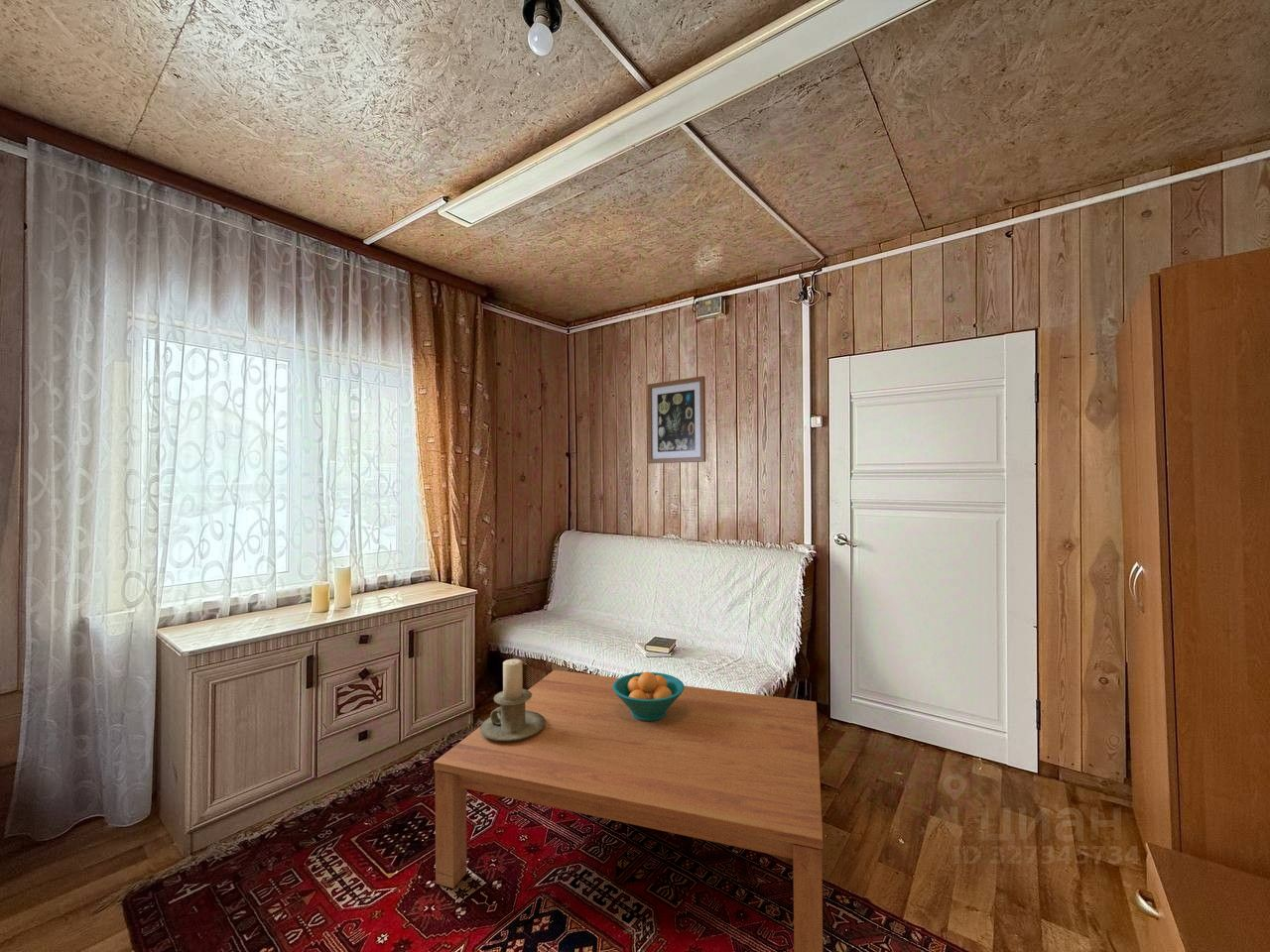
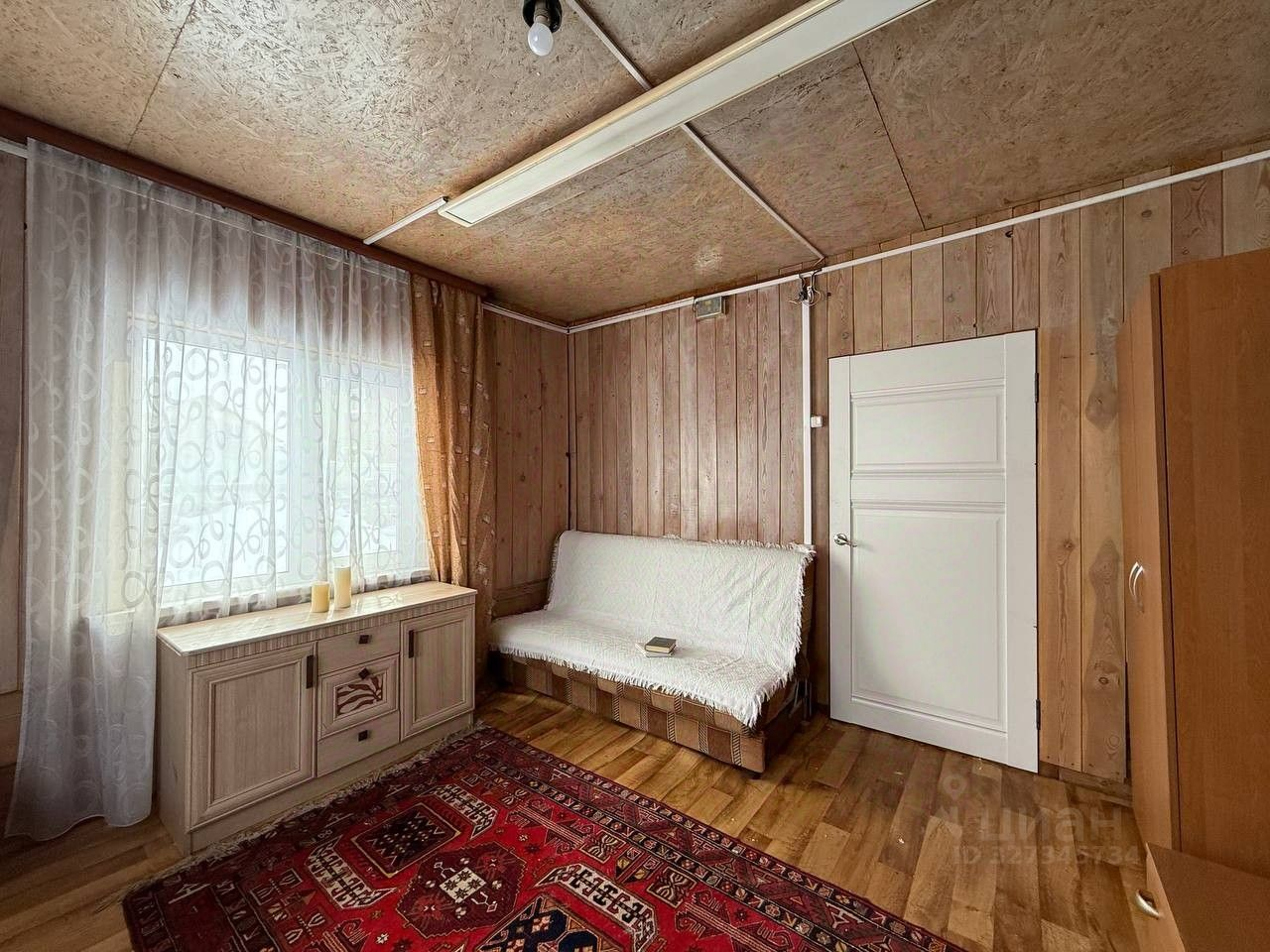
- coffee table [433,669,824,952]
- fruit bowl [612,671,686,721]
- candle holder [480,658,546,742]
- wall art [646,375,706,464]
